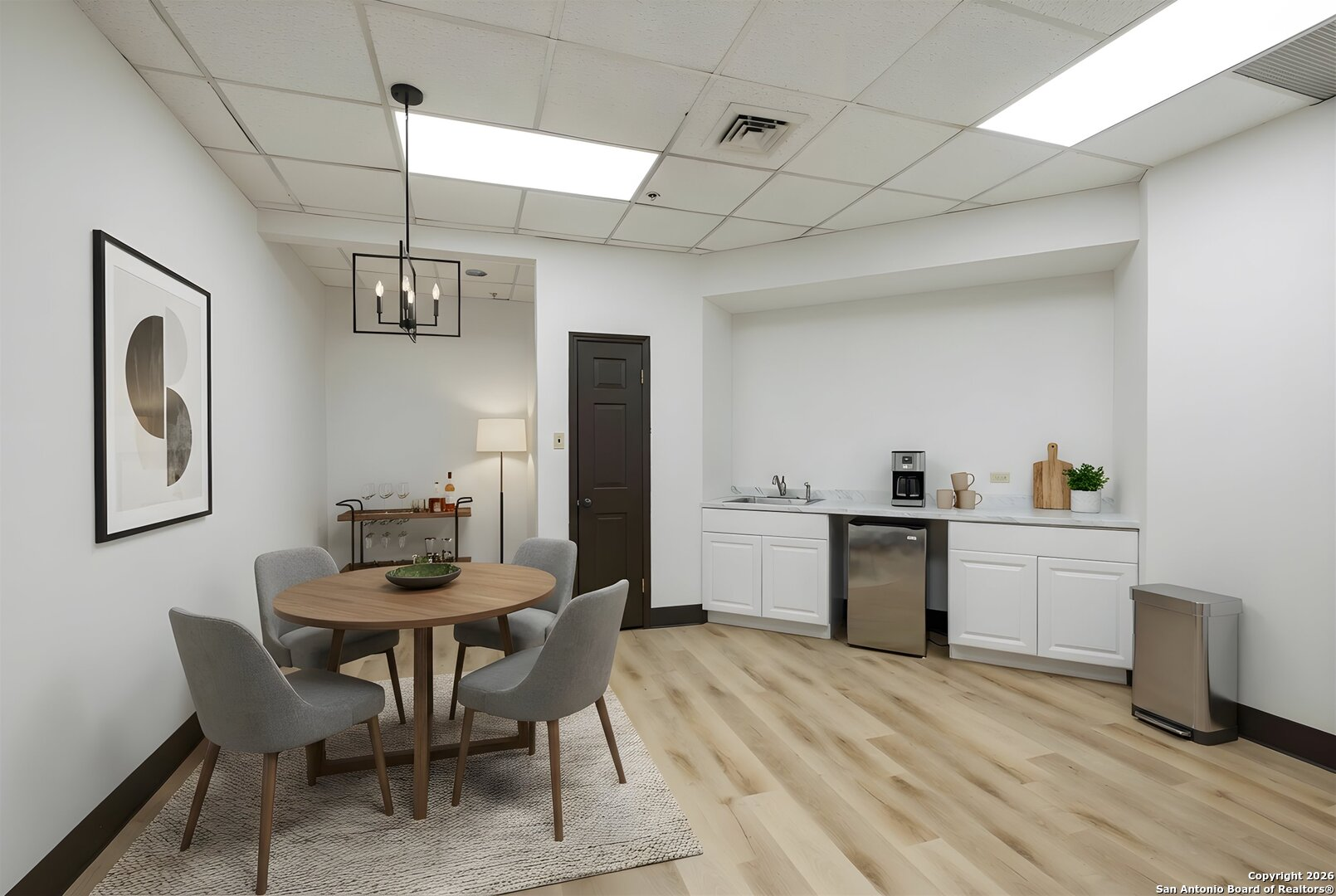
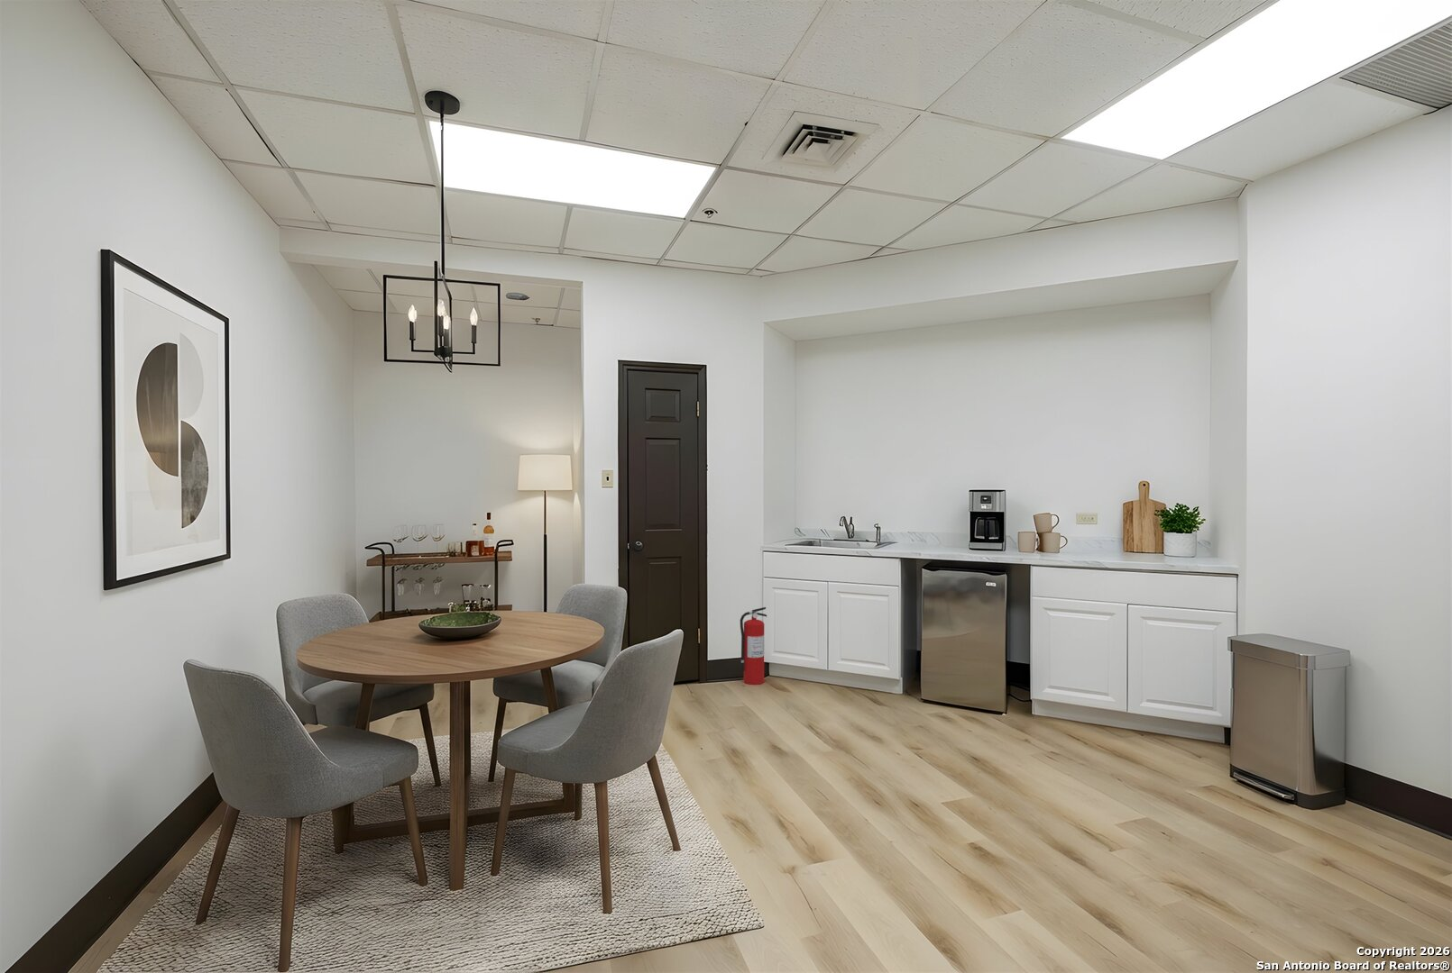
+ fire extinguisher [739,606,767,685]
